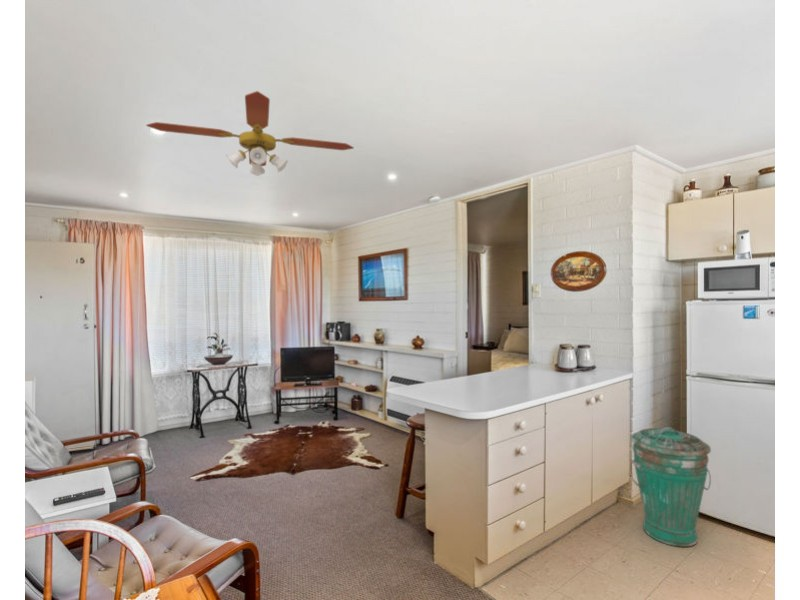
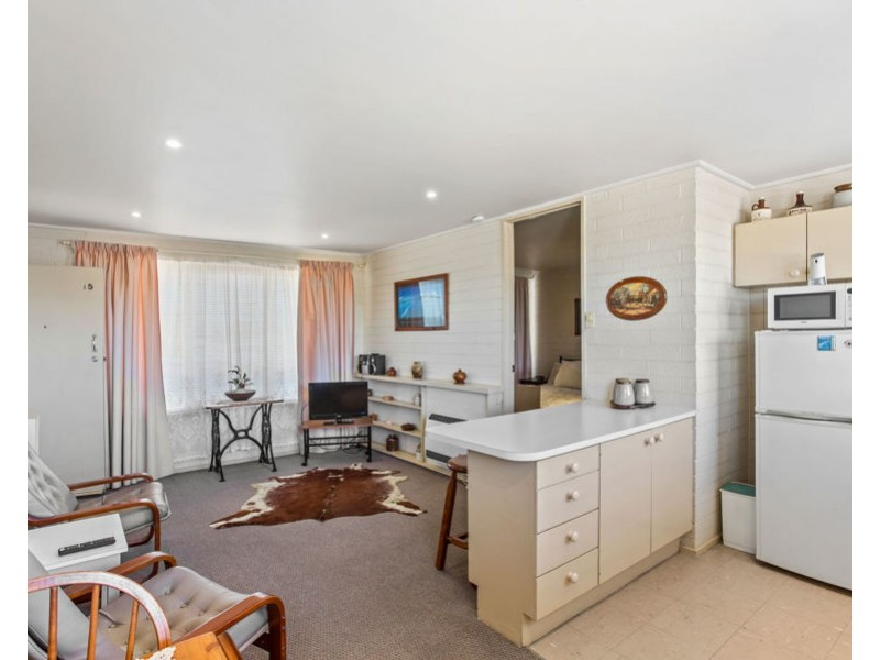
- trash can [629,426,712,548]
- ceiling fan [145,90,355,177]
